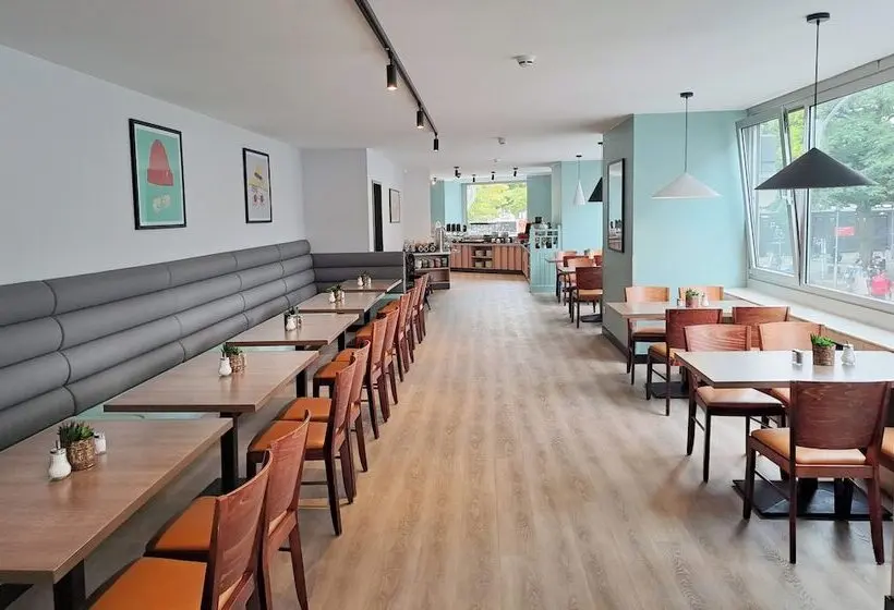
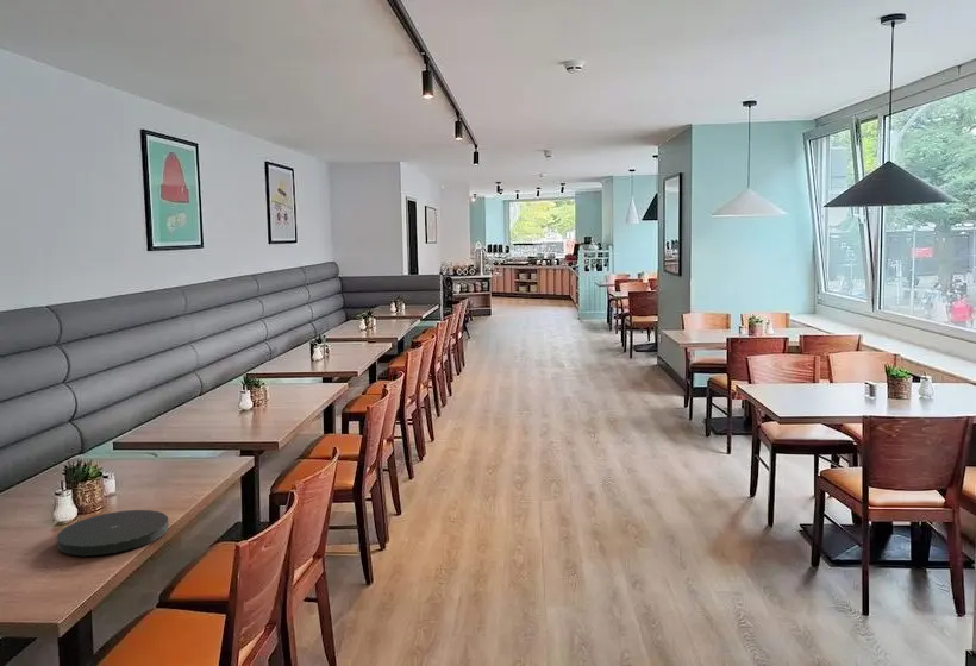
+ plate [56,509,169,557]
